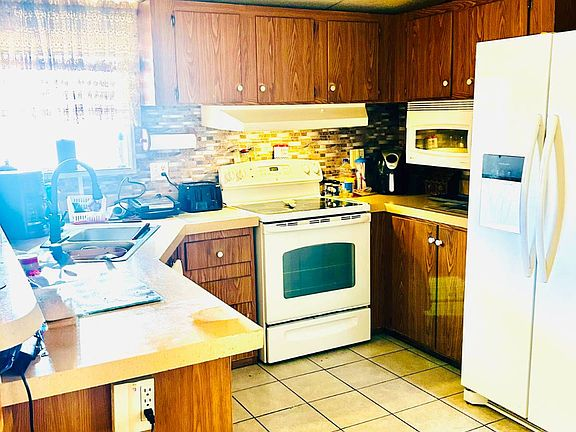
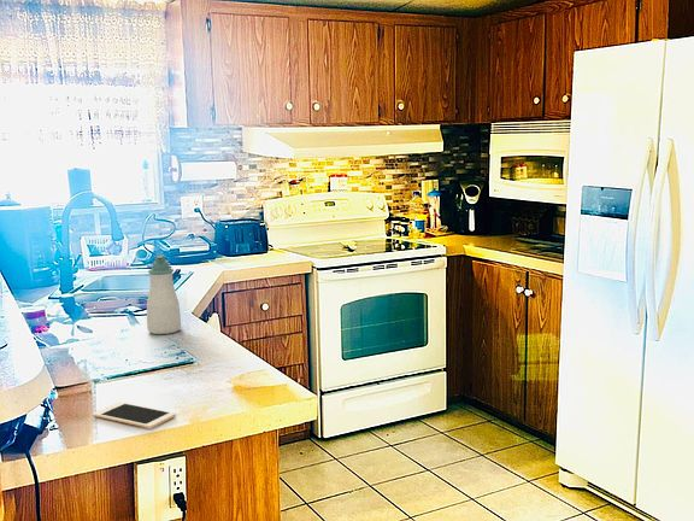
+ soap bottle [146,253,182,335]
+ cell phone [92,400,177,429]
